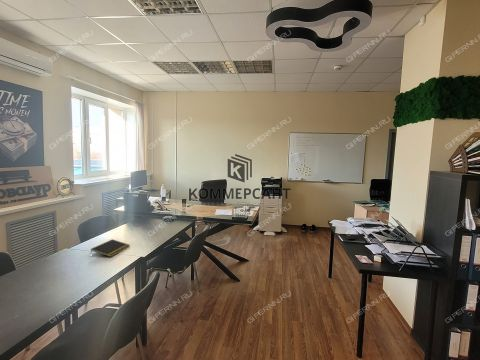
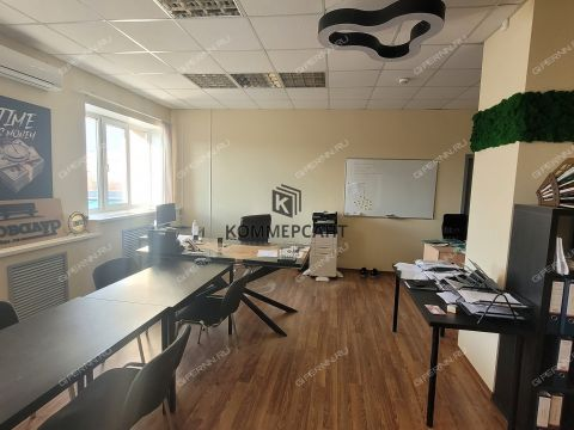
- notepad [90,238,131,258]
